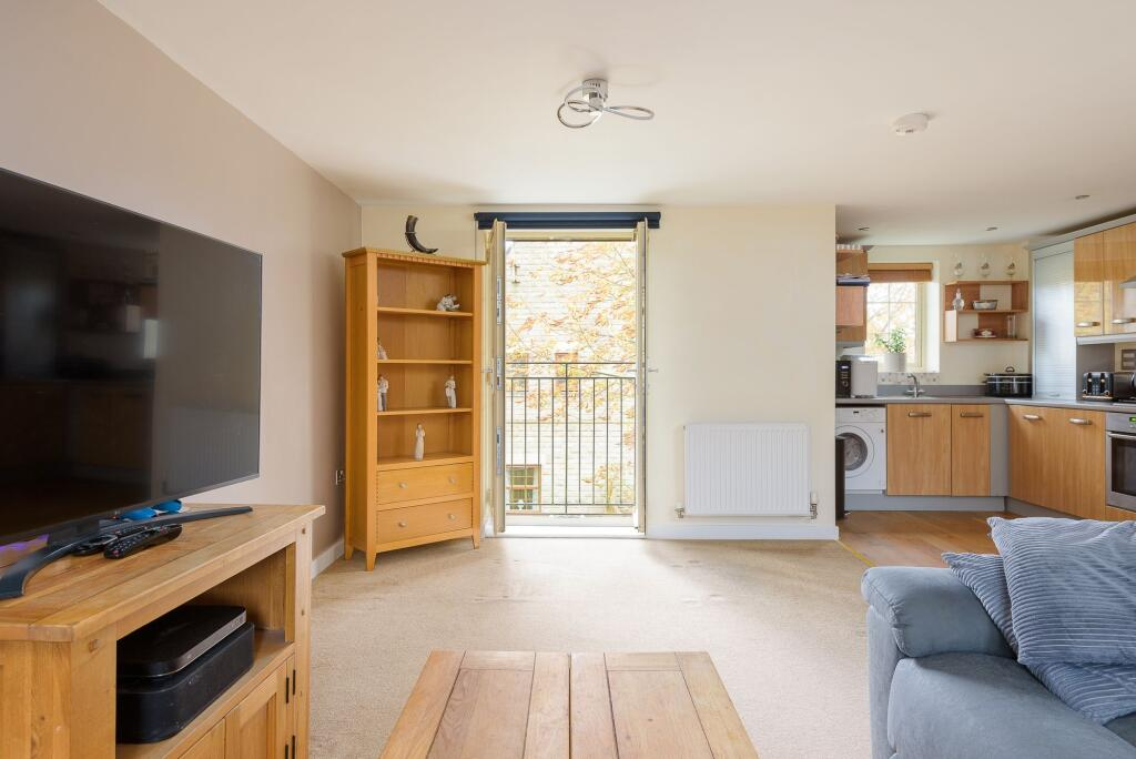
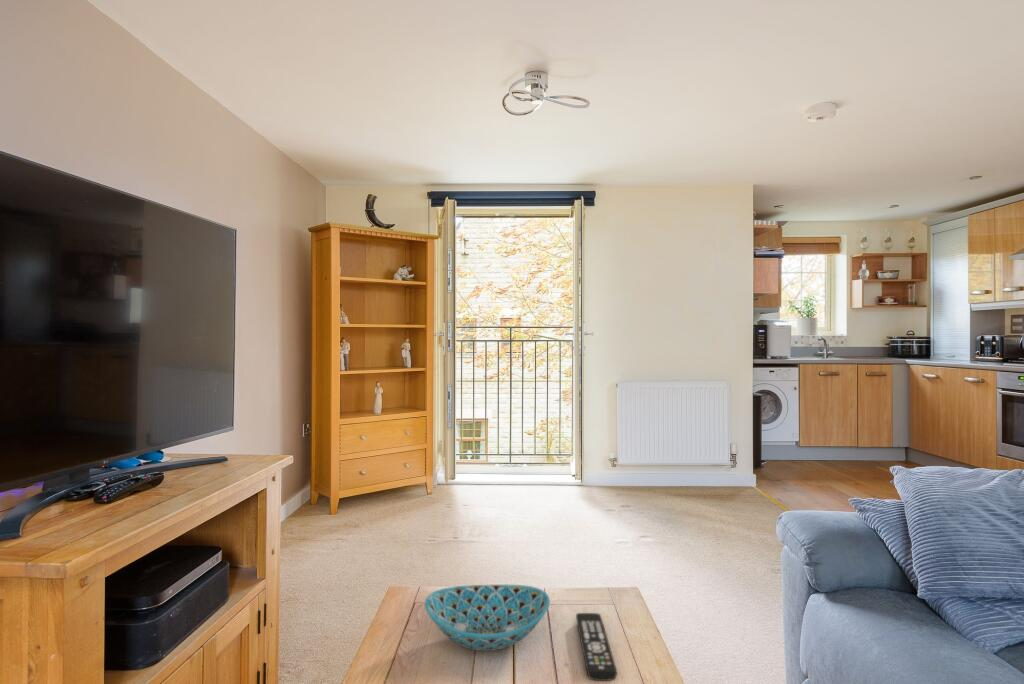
+ remote control [575,612,618,682]
+ bowl [424,584,551,652]
